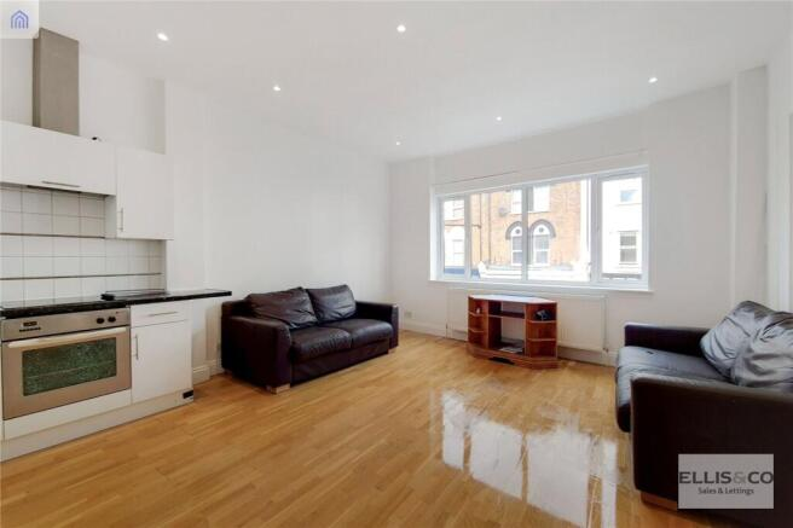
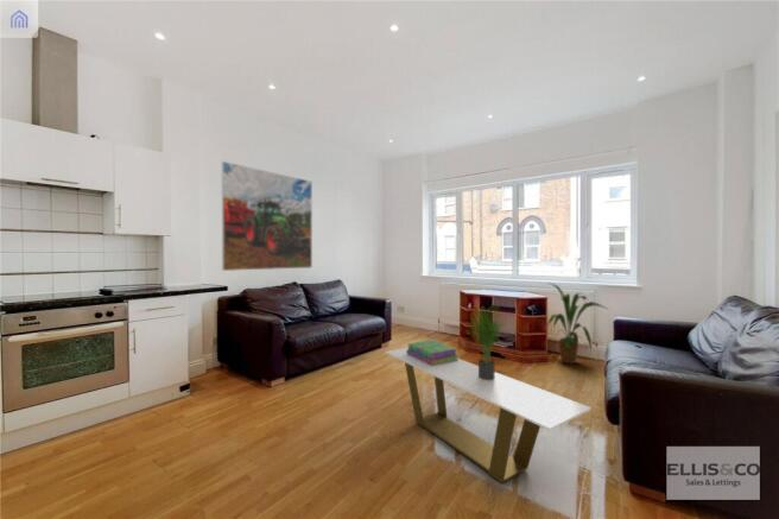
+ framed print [221,160,314,272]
+ potted plant [464,299,511,380]
+ stack of books [406,338,460,366]
+ house plant [544,281,610,366]
+ coffee table [385,347,593,485]
